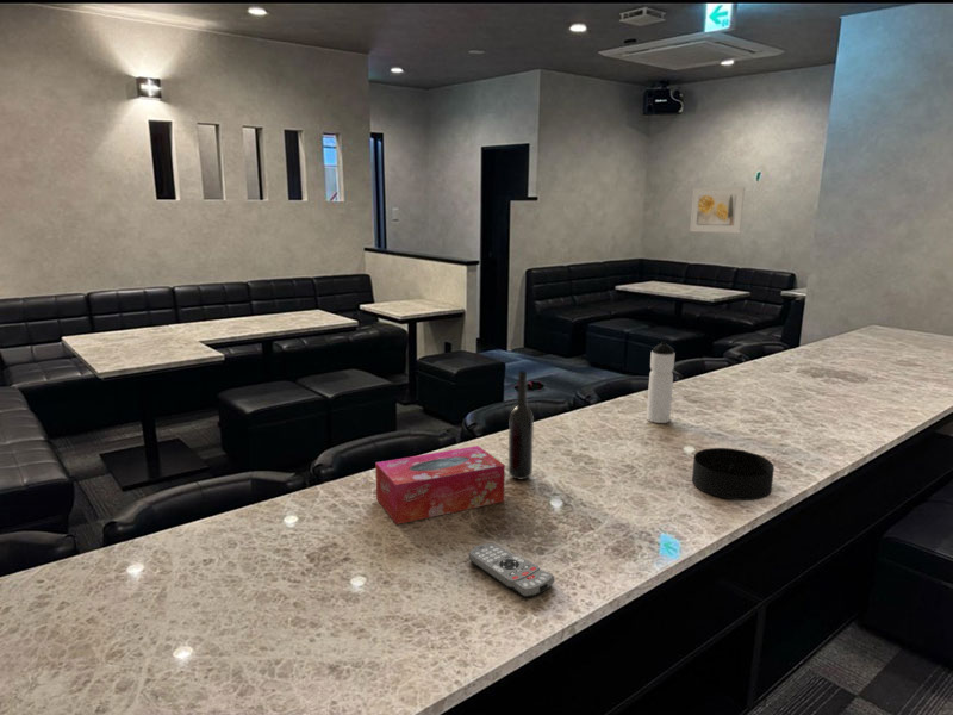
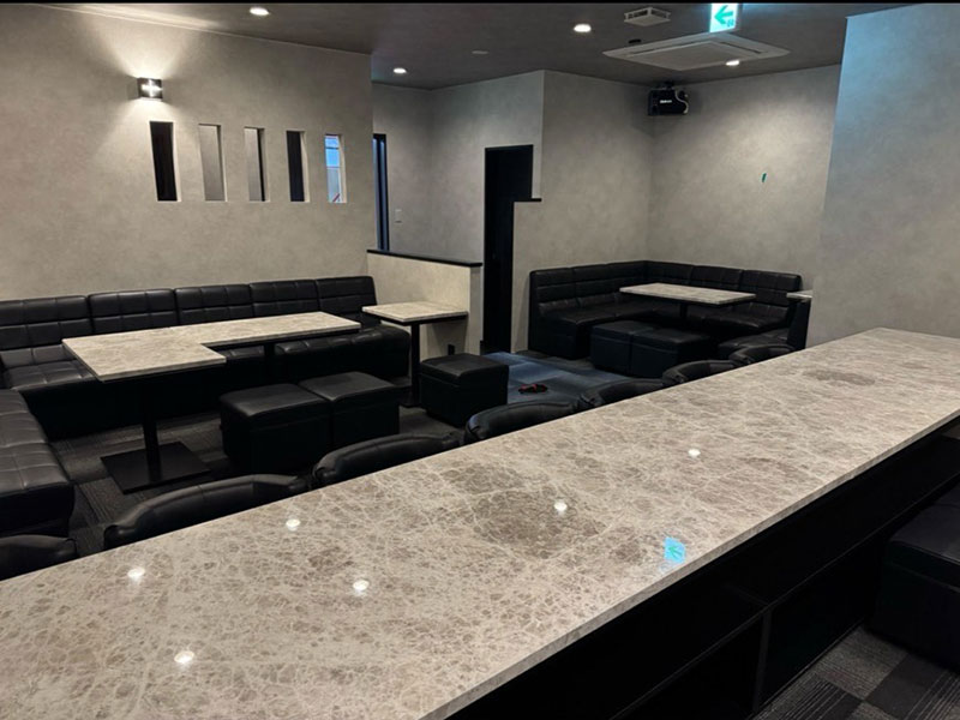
- water bottle [646,340,677,424]
- remote control [467,542,555,598]
- bottle [507,371,535,480]
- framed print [689,186,746,235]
- ashtray [691,447,776,502]
- tissue box [374,444,506,526]
